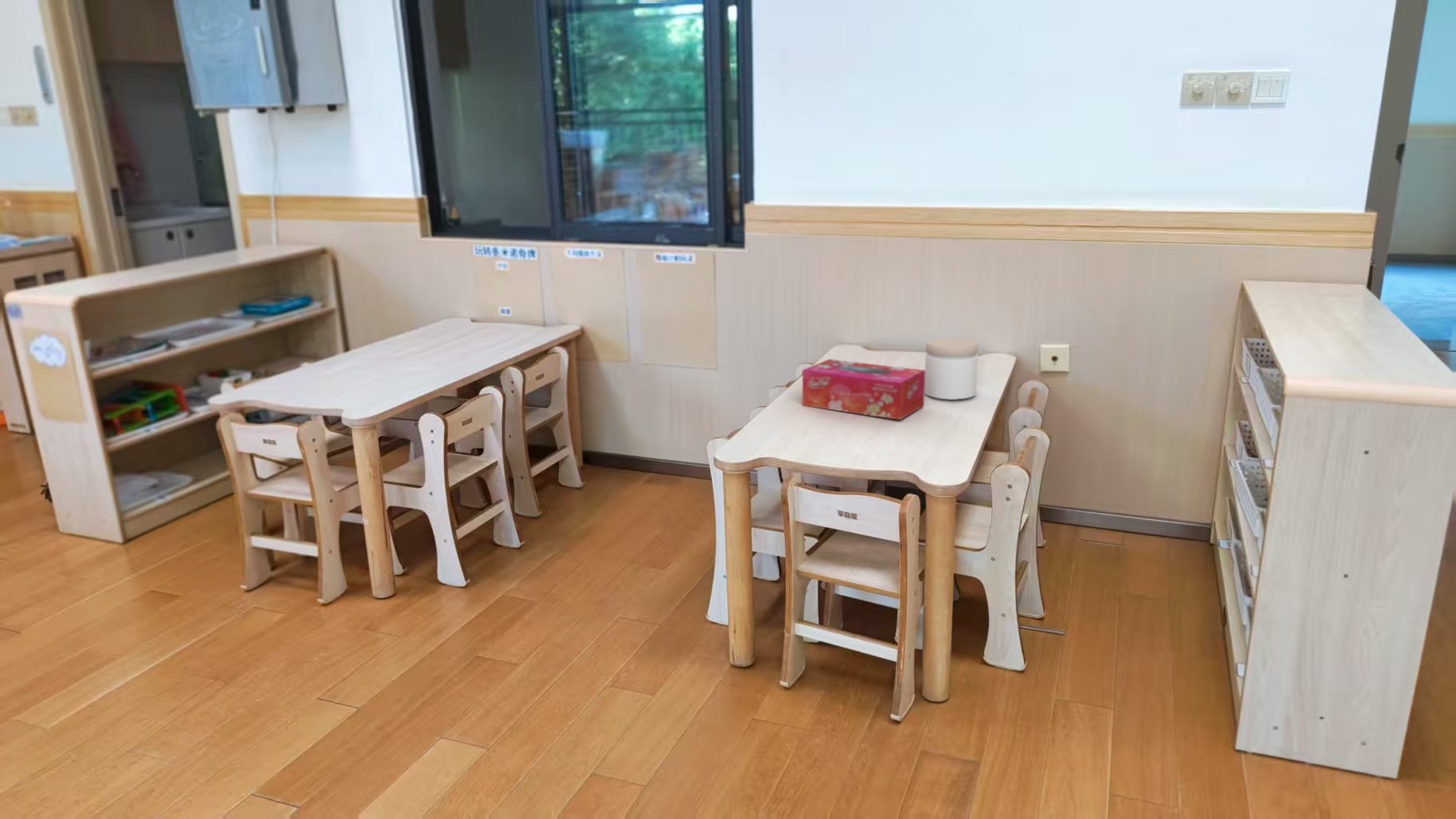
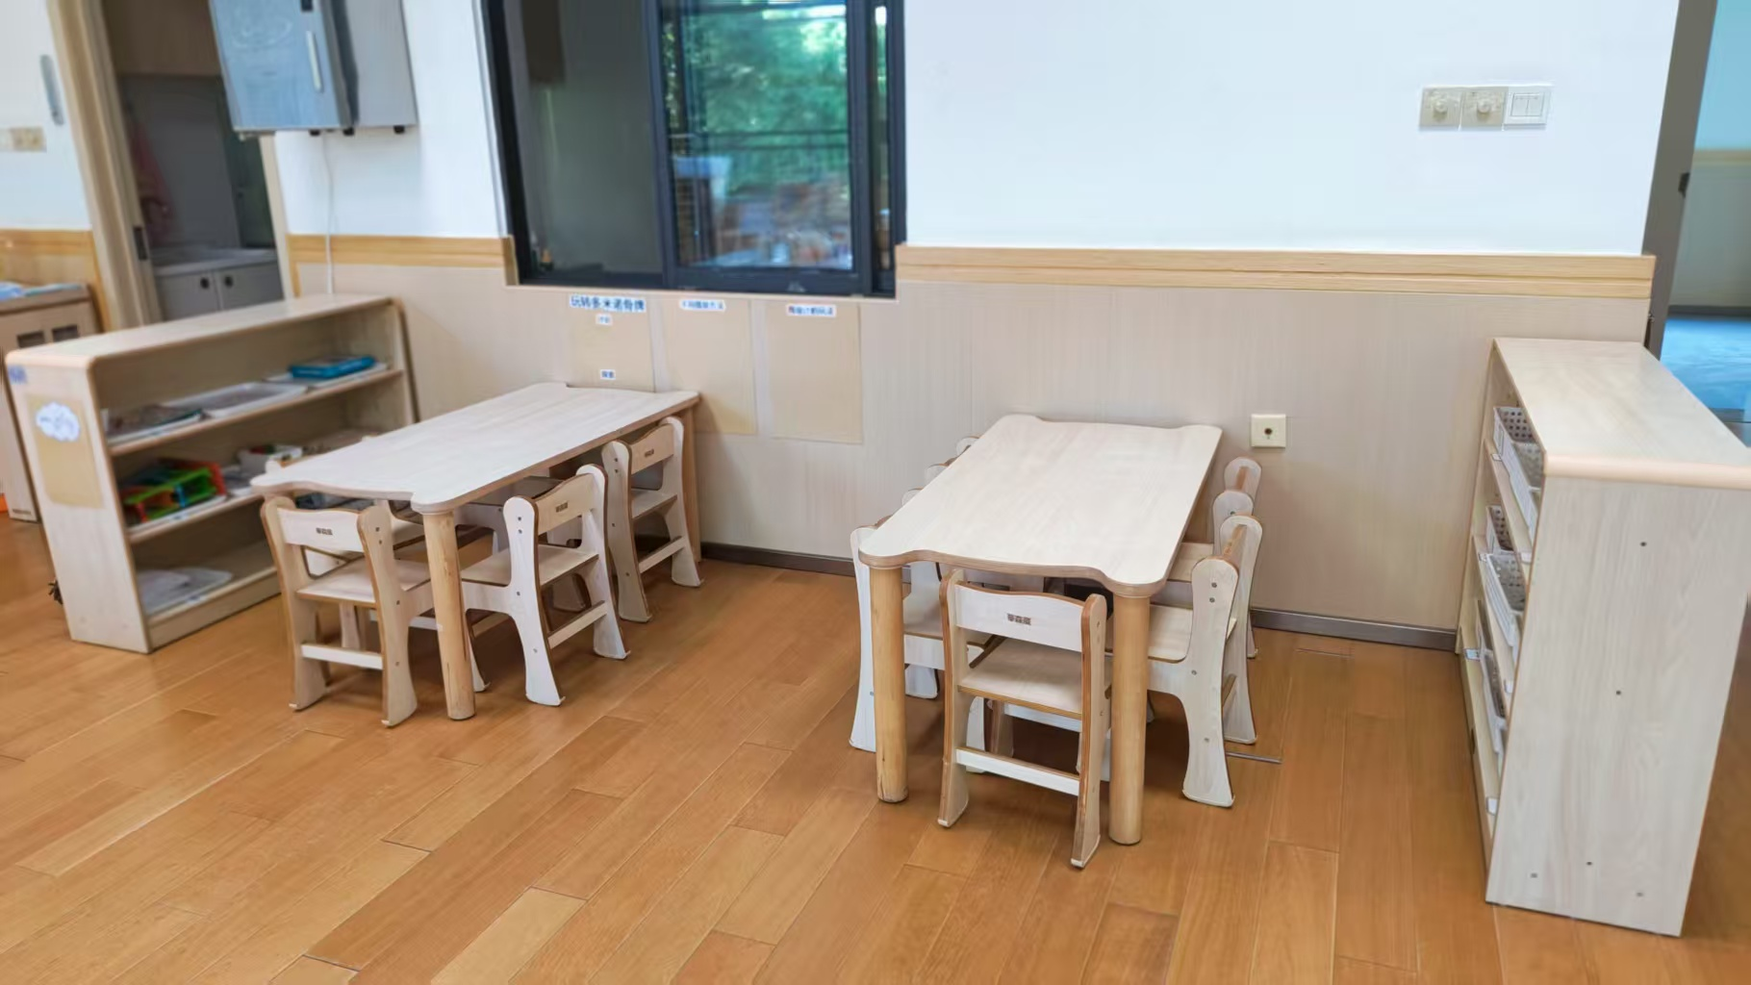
- jar [924,337,978,401]
- tissue box [802,358,925,421]
